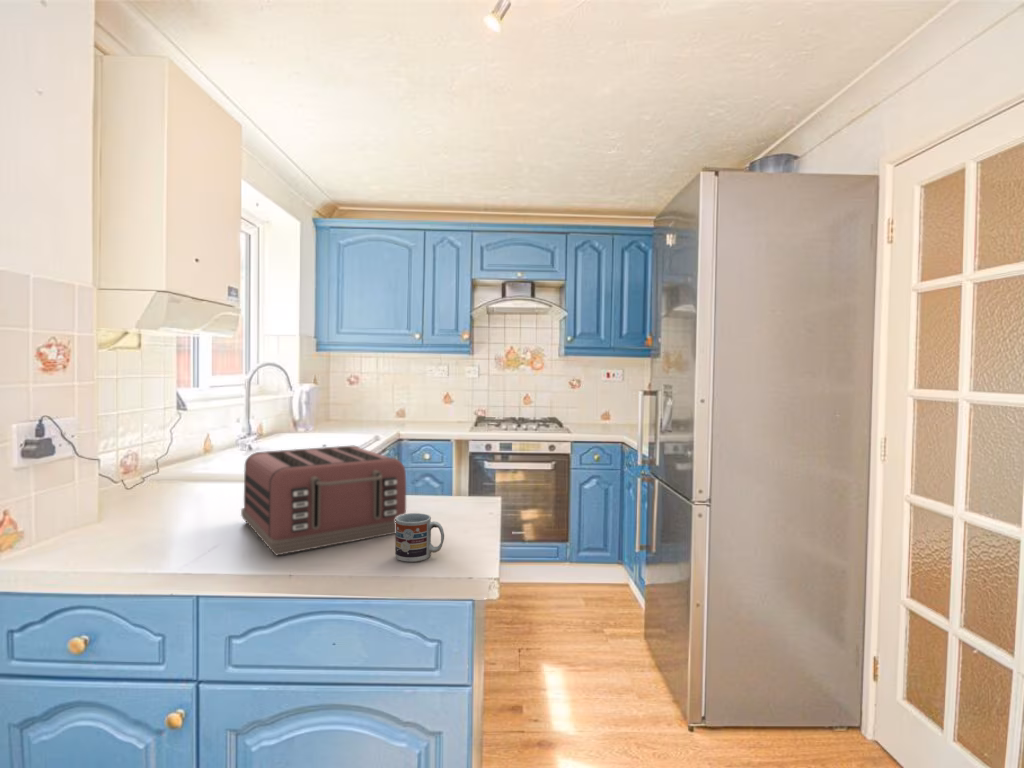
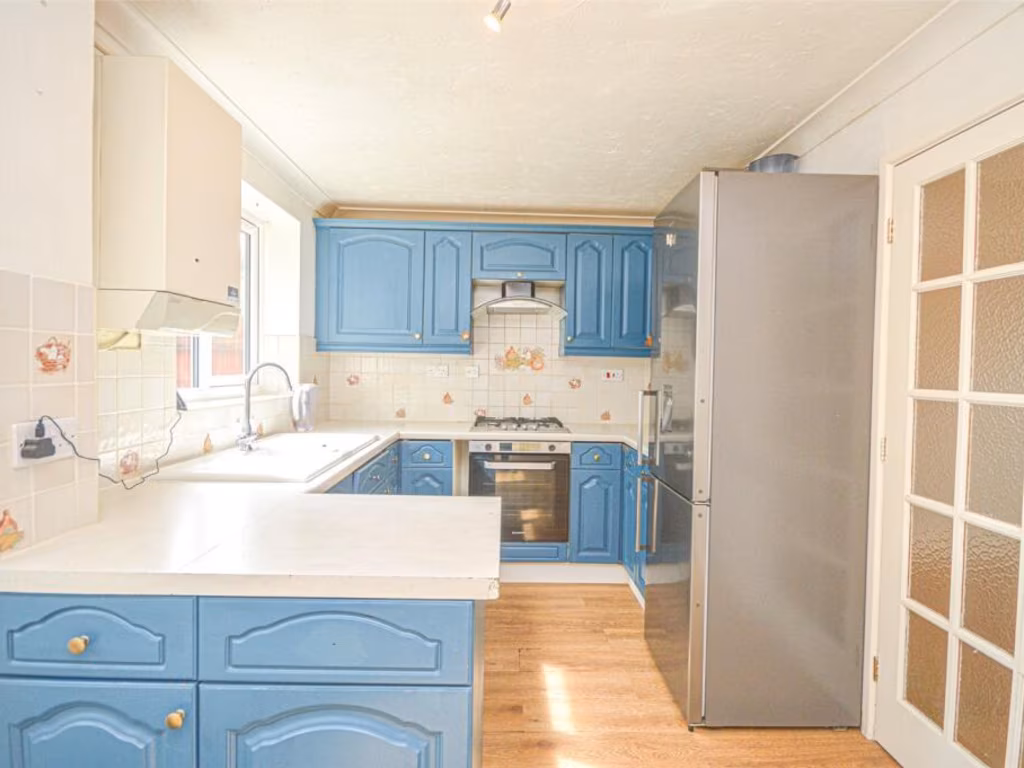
- toaster [240,445,407,556]
- cup [394,512,445,563]
